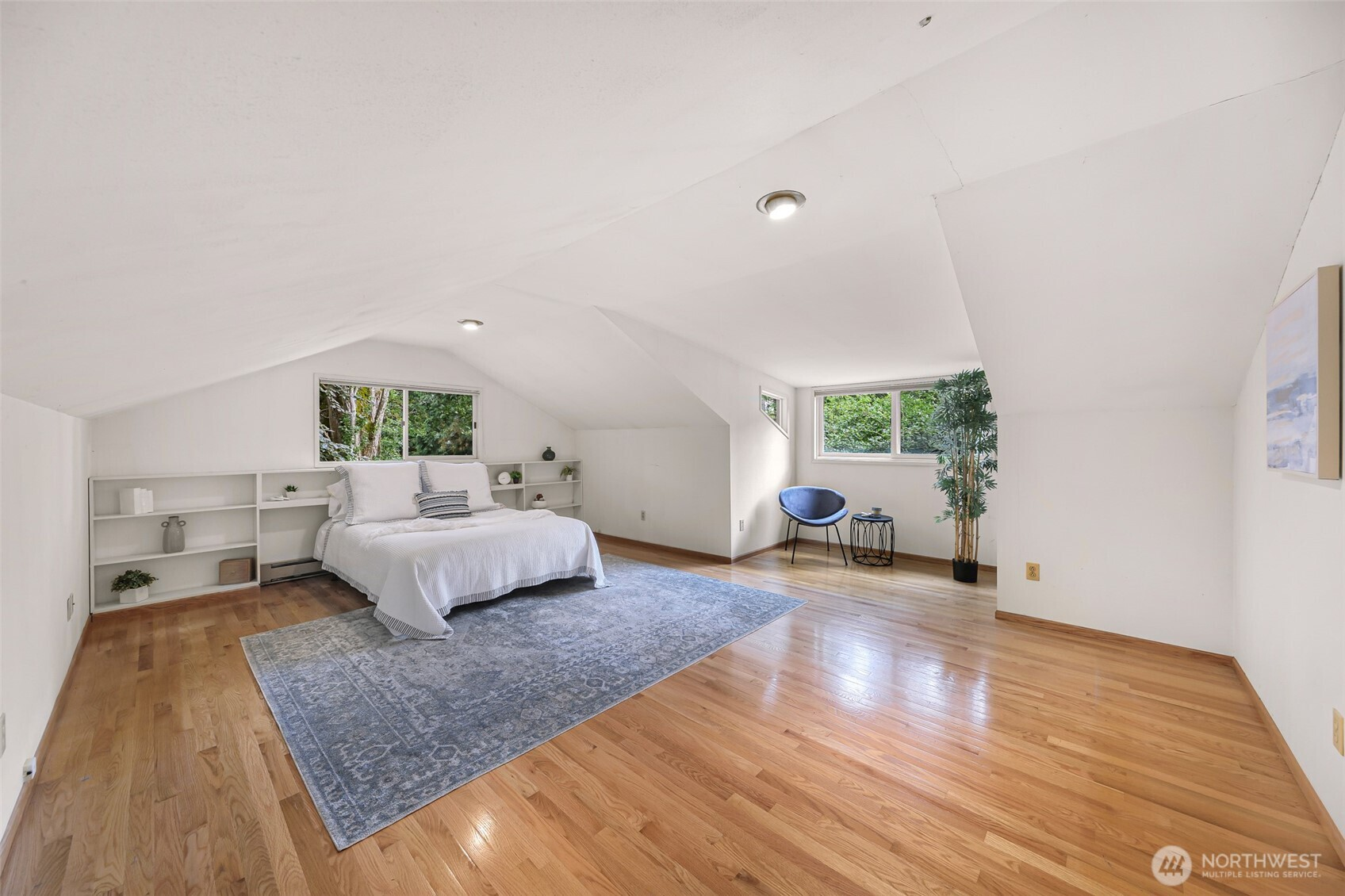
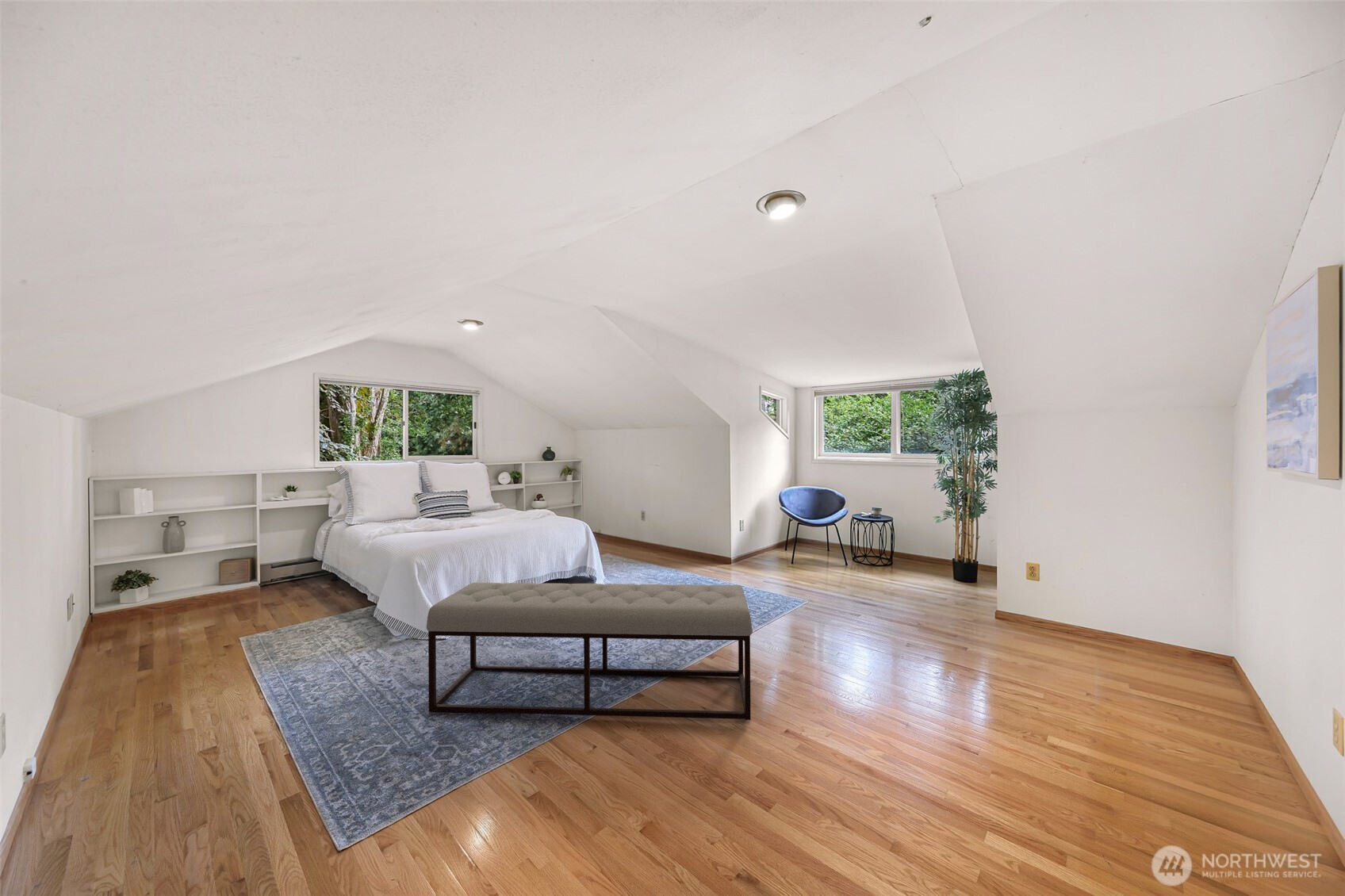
+ bench [426,582,753,721]
